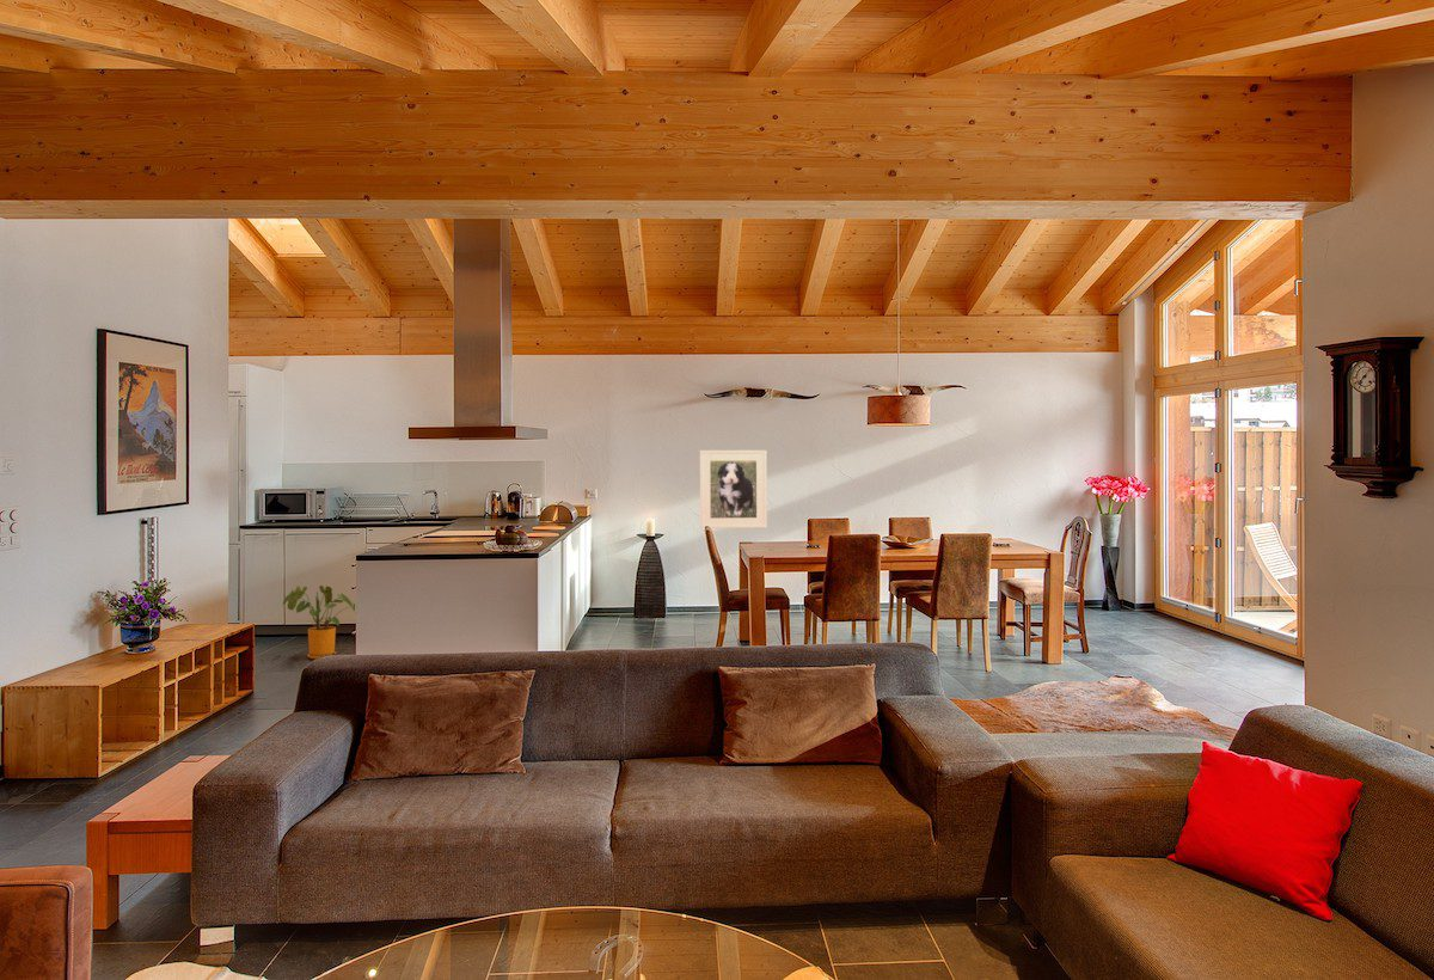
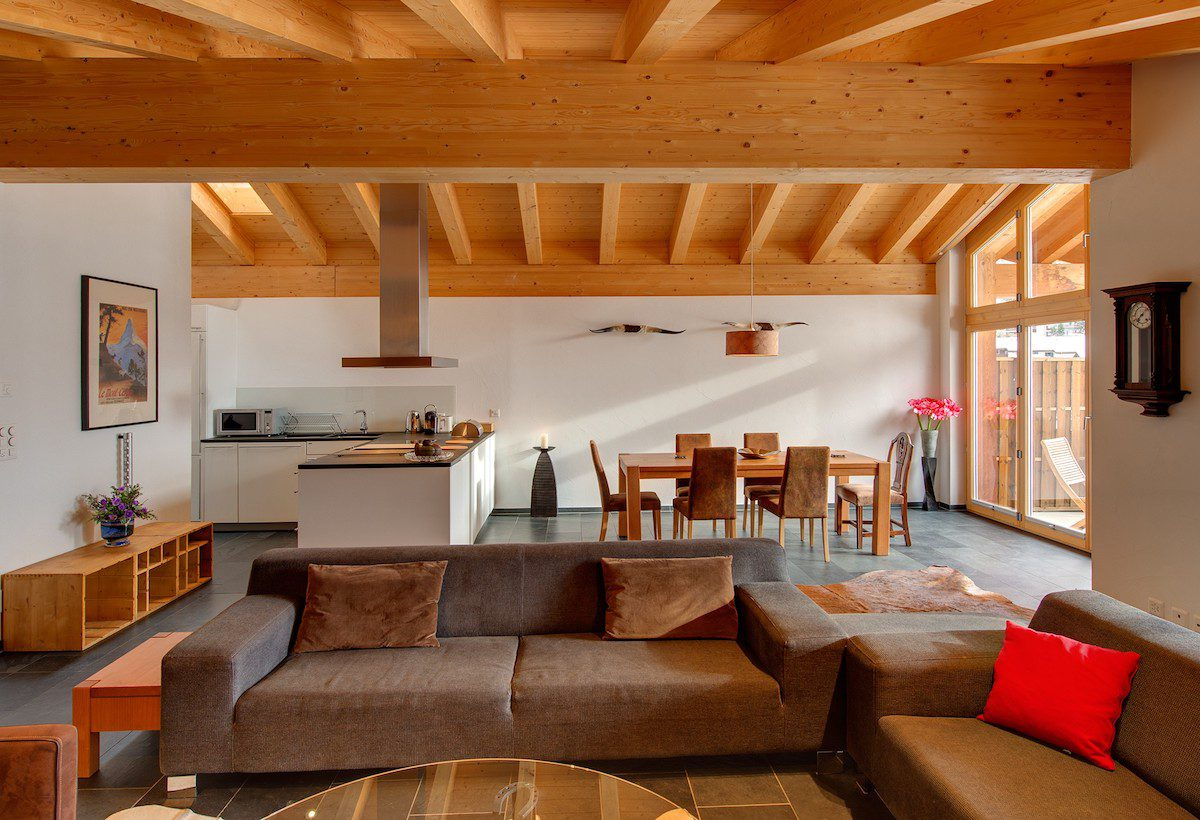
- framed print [699,449,768,529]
- house plant [281,584,356,660]
